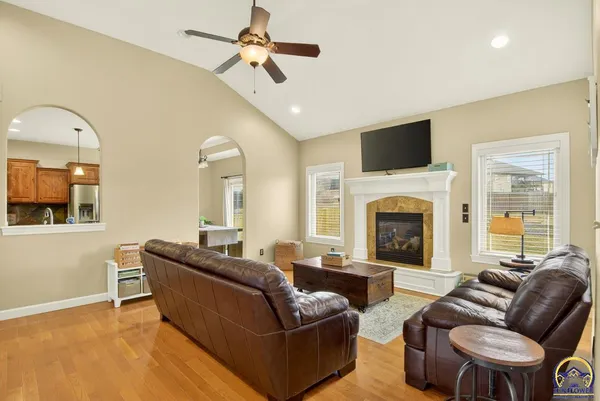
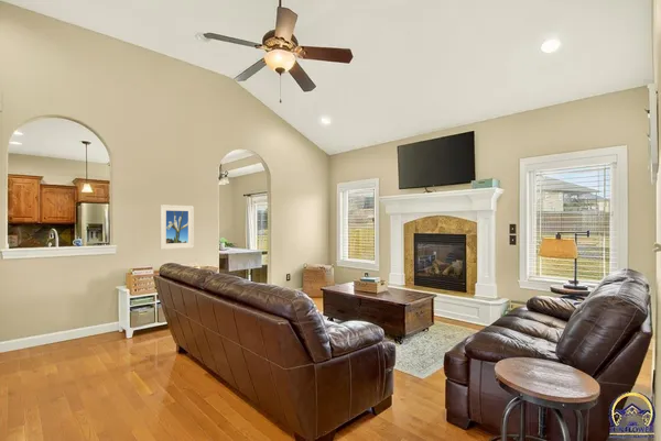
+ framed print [159,203,195,251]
